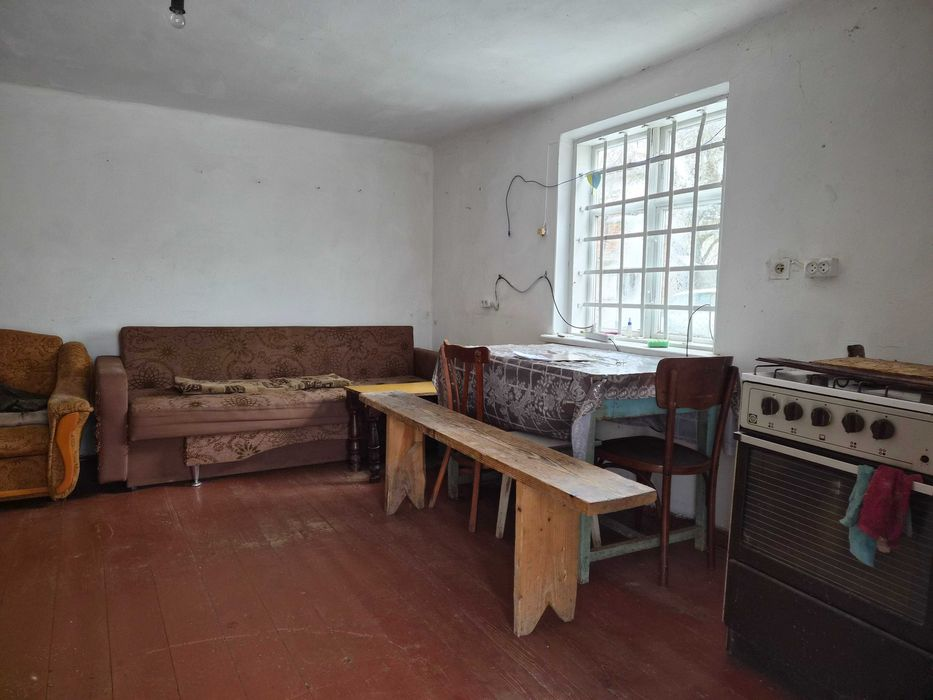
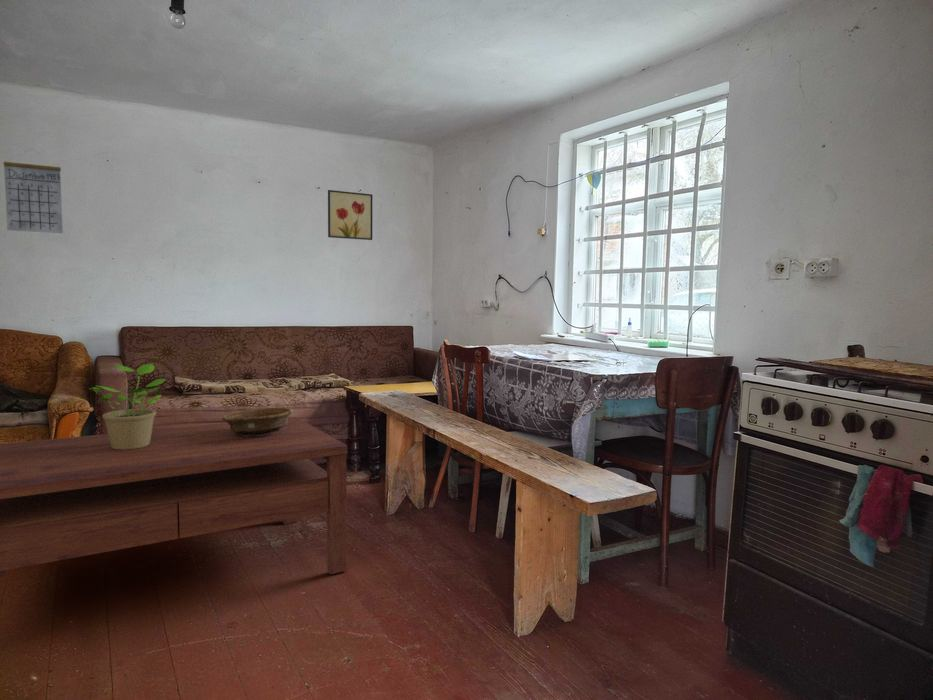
+ wall art [327,189,373,241]
+ calendar [3,148,64,234]
+ coffee table [0,416,348,578]
+ decorative bowl [221,407,294,437]
+ potted plant [88,362,167,450]
